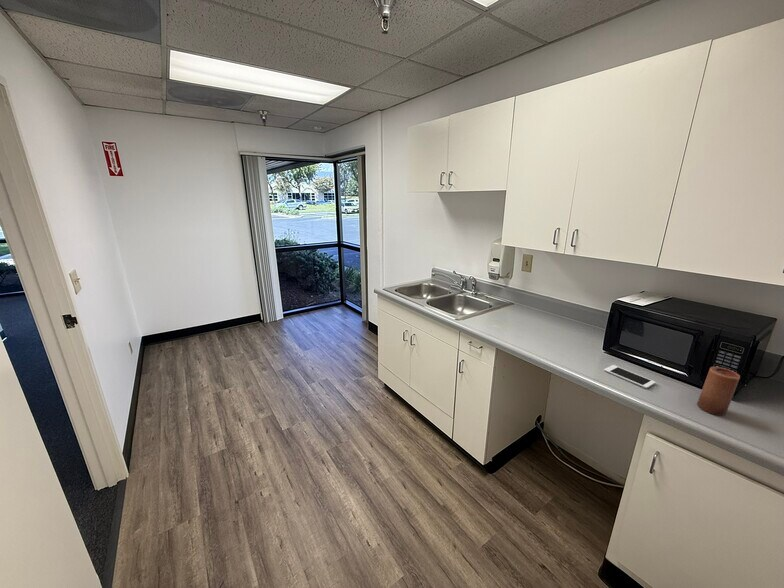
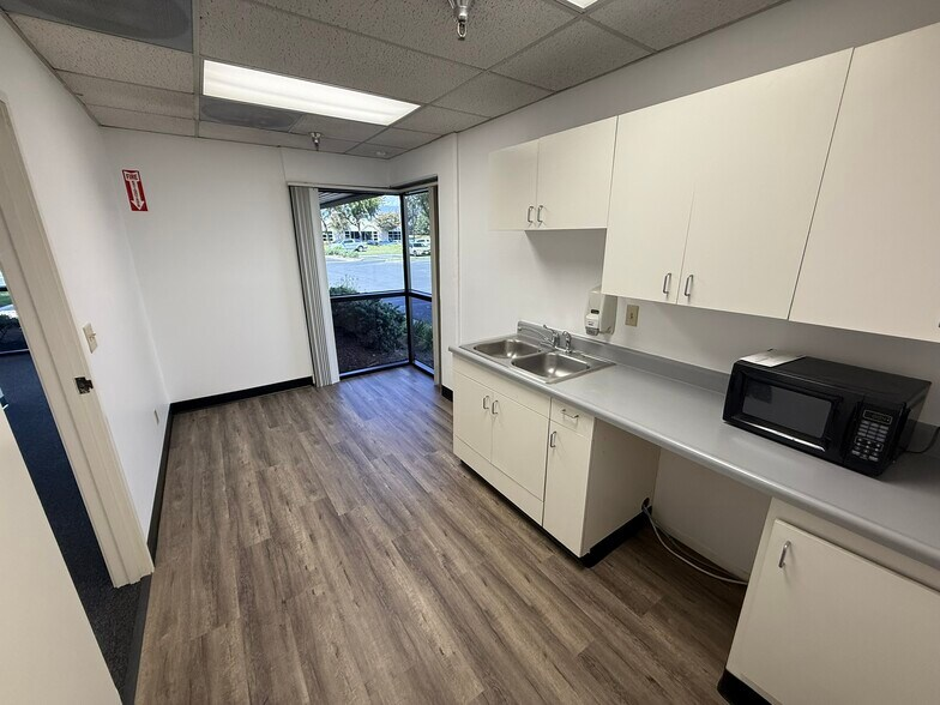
- candle [696,366,741,417]
- cell phone [603,364,656,389]
